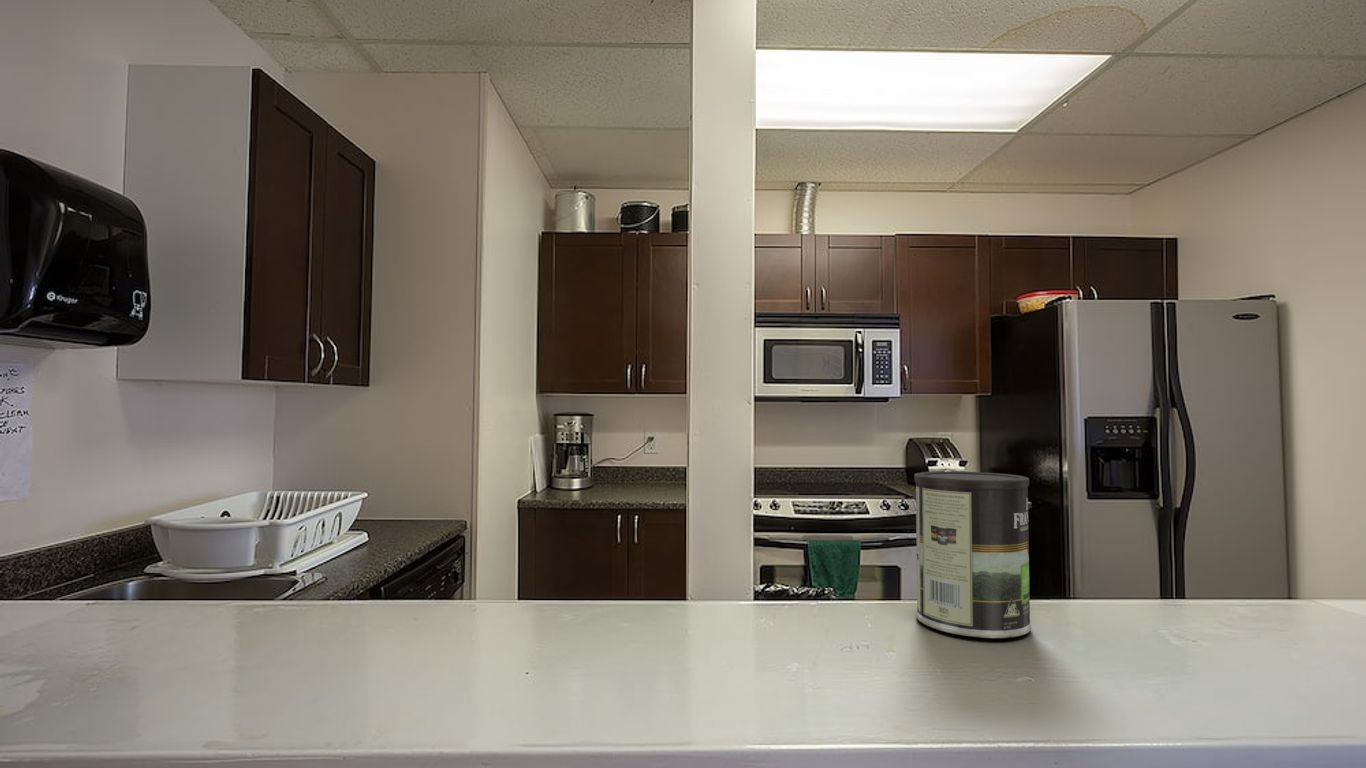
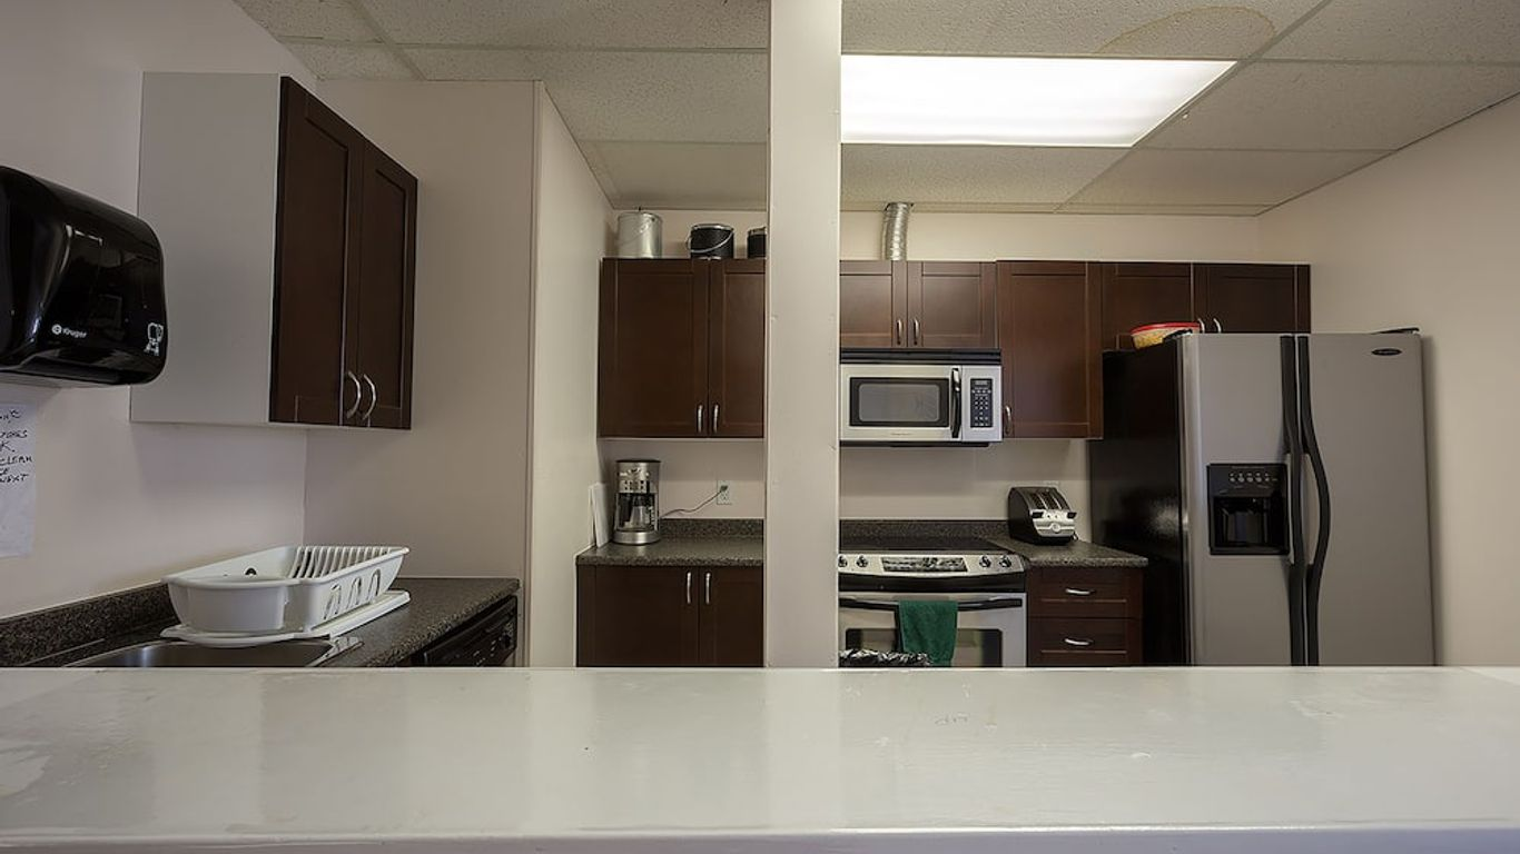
- coffee can [913,470,1032,639]
